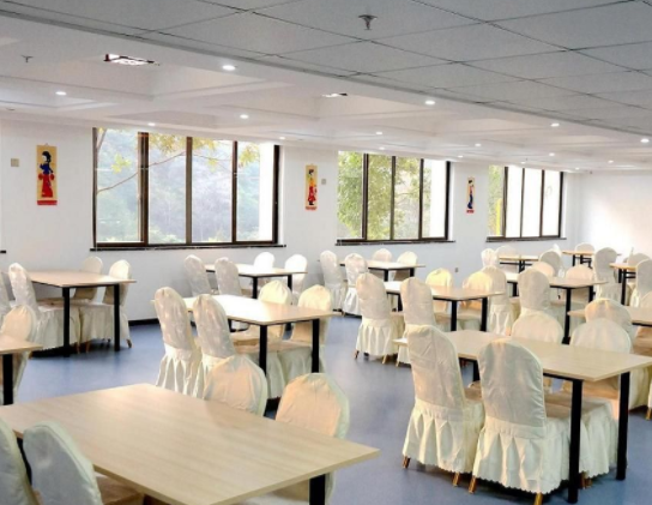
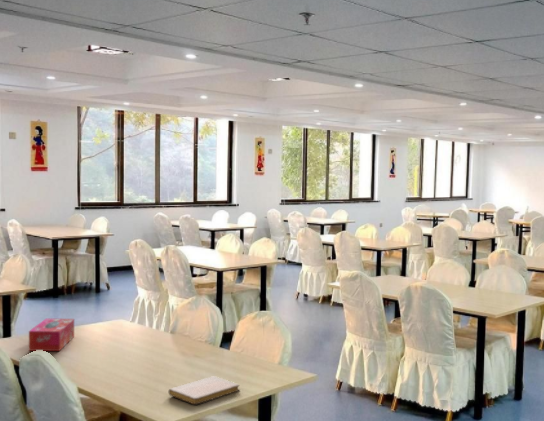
+ tissue box [28,318,75,352]
+ notebook [168,375,241,406]
